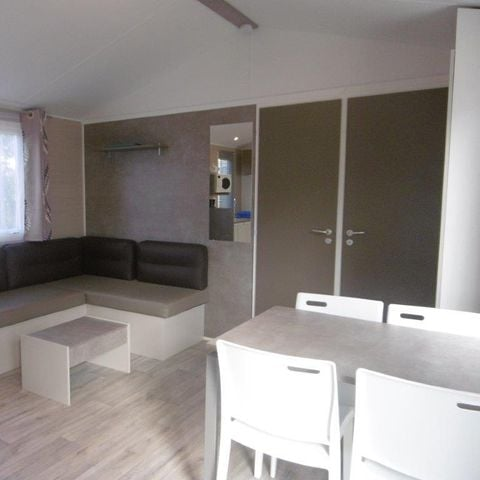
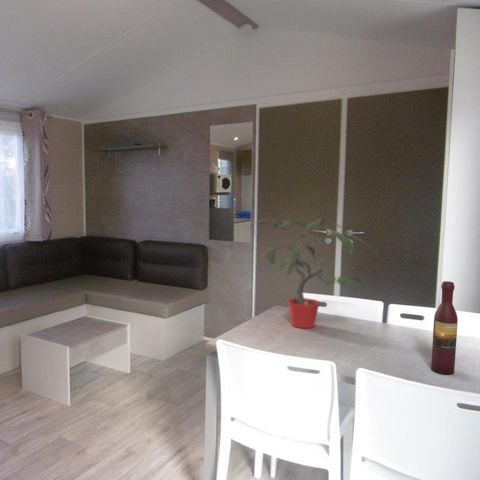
+ potted plant [247,218,378,329]
+ wine bottle [430,280,459,376]
